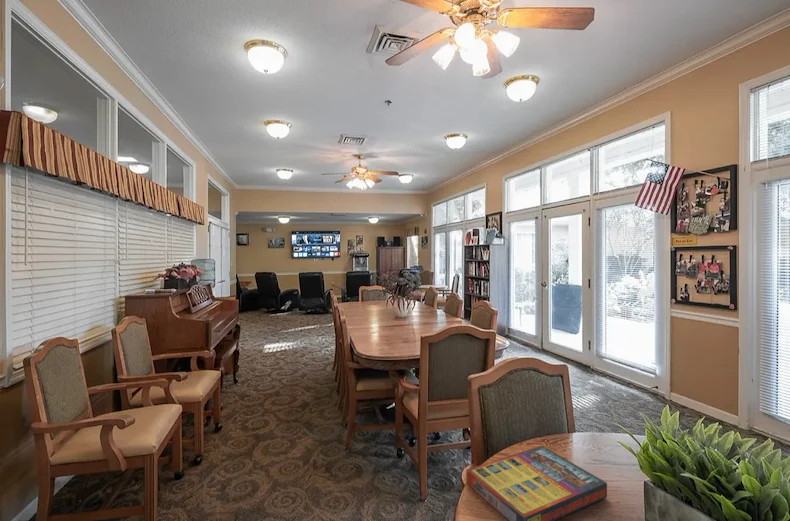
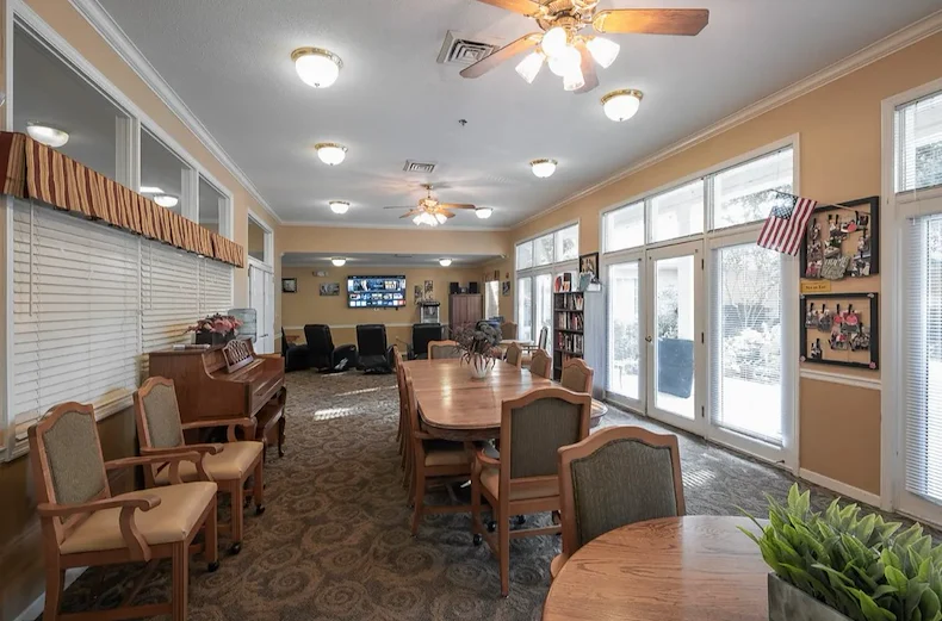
- game compilation box [465,445,608,521]
